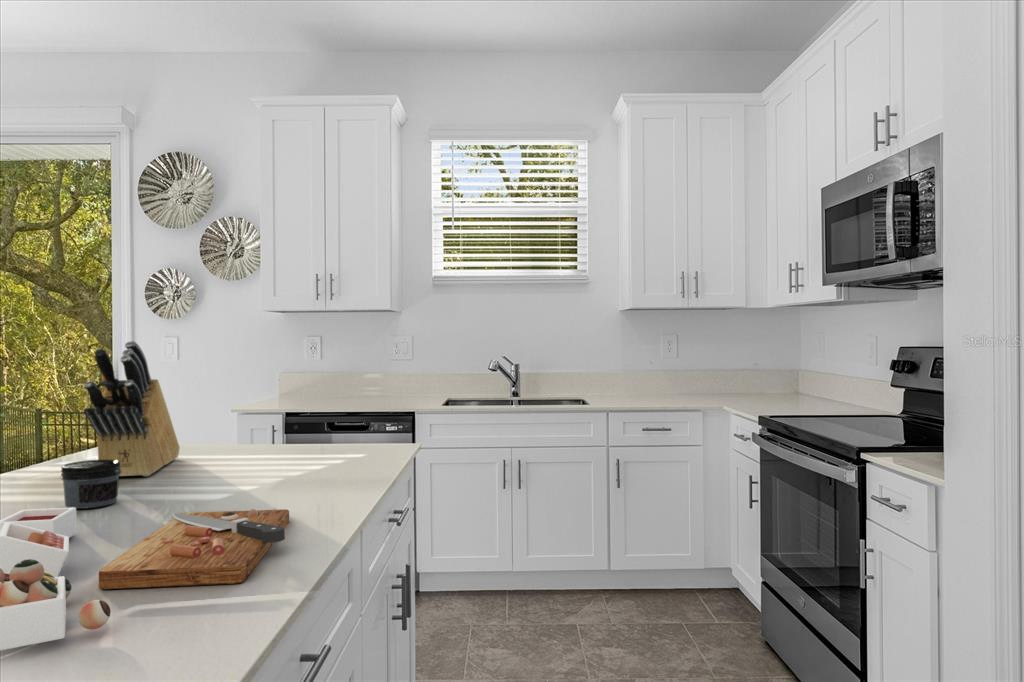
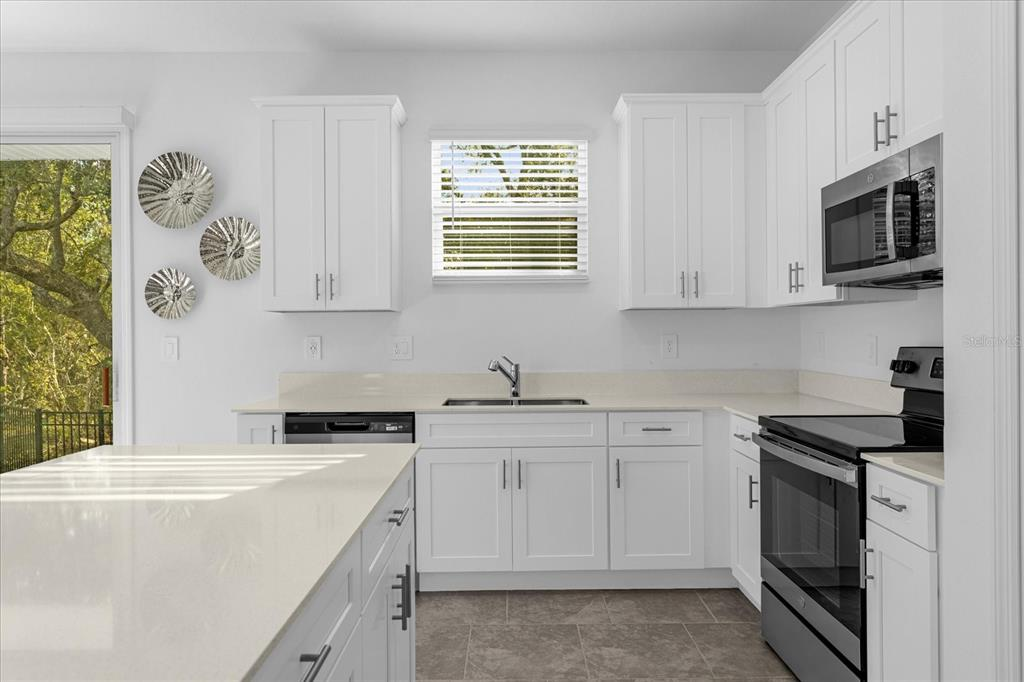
- cutting board [0,507,290,652]
- jar [59,459,121,510]
- knife block [83,340,181,477]
